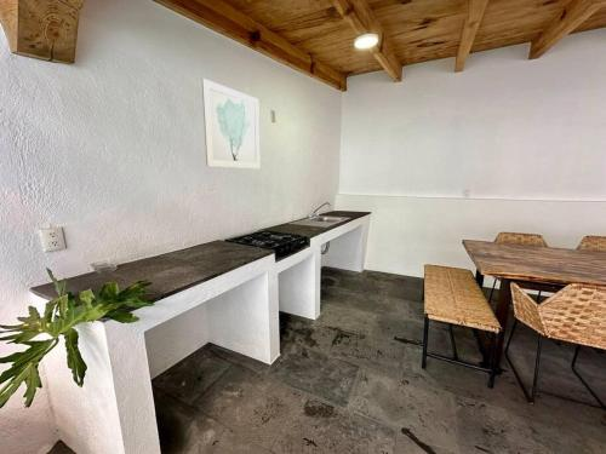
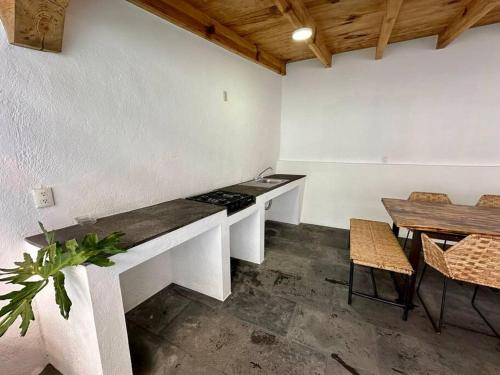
- wall art [201,77,261,169]
